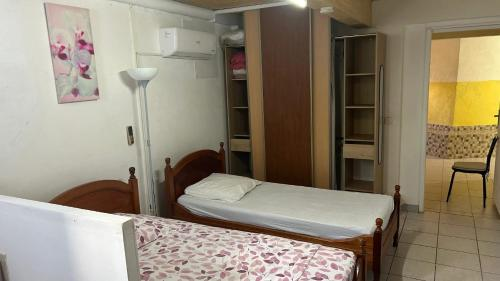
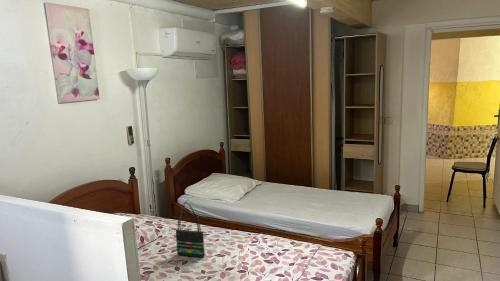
+ tote bag [173,199,206,258]
